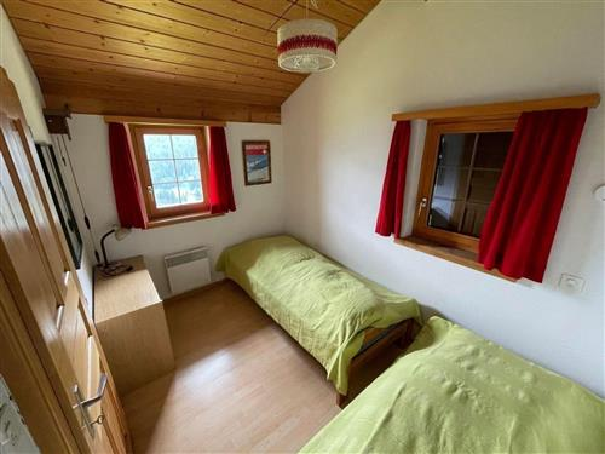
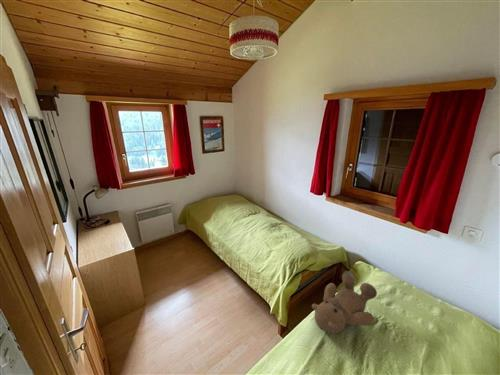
+ teddy bear [311,270,378,335]
